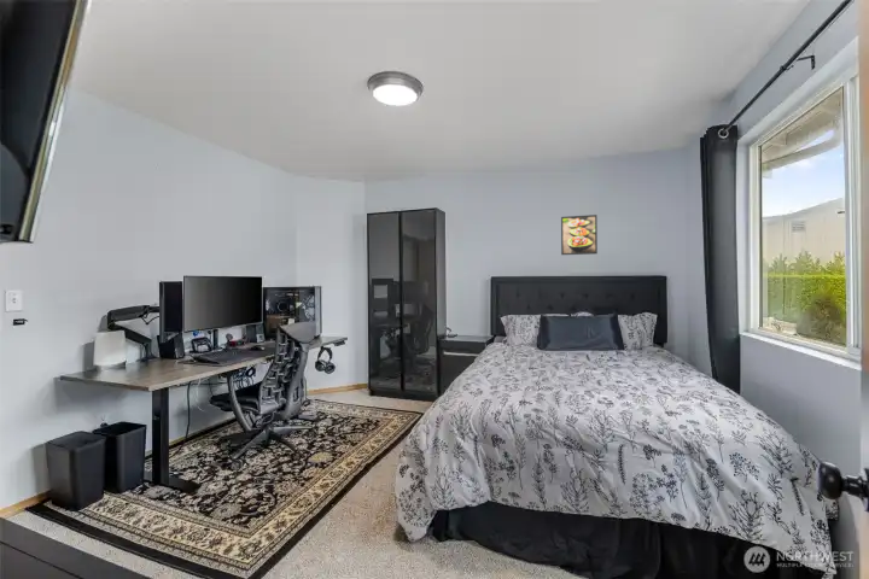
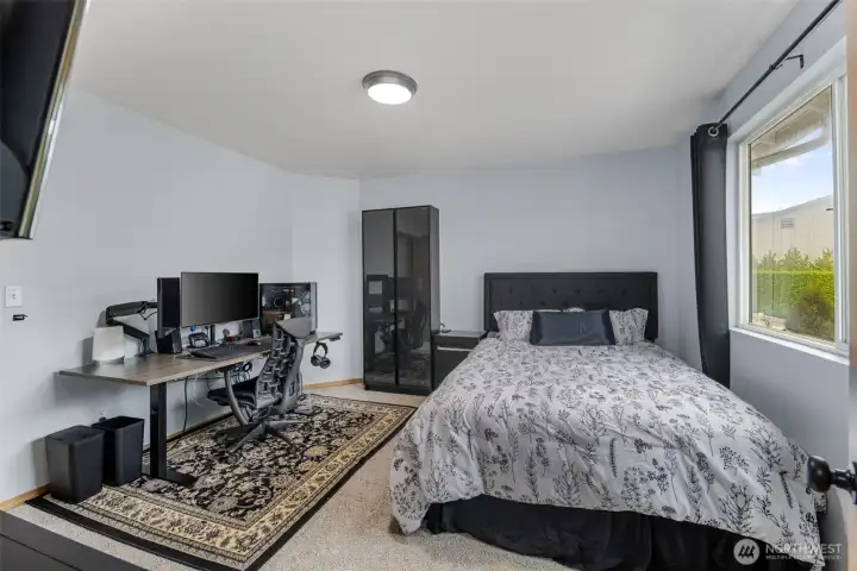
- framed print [560,214,599,256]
